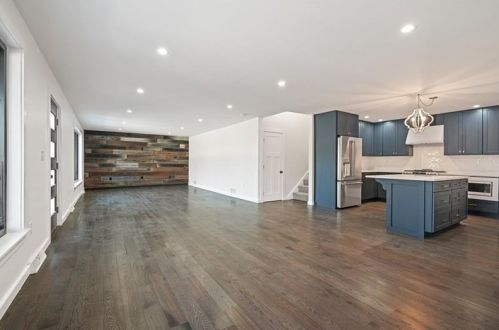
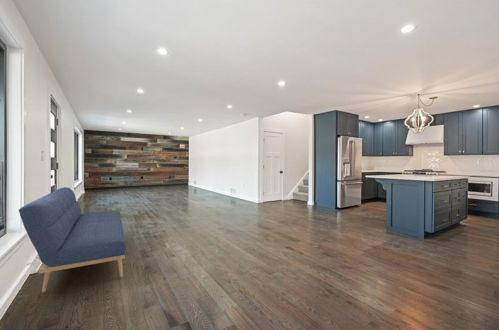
+ sofa [18,186,127,293]
